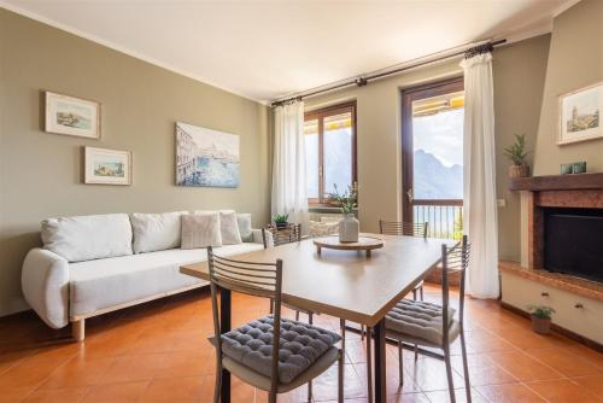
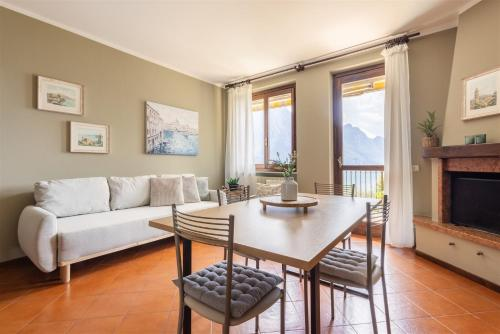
- potted plant [526,304,557,335]
